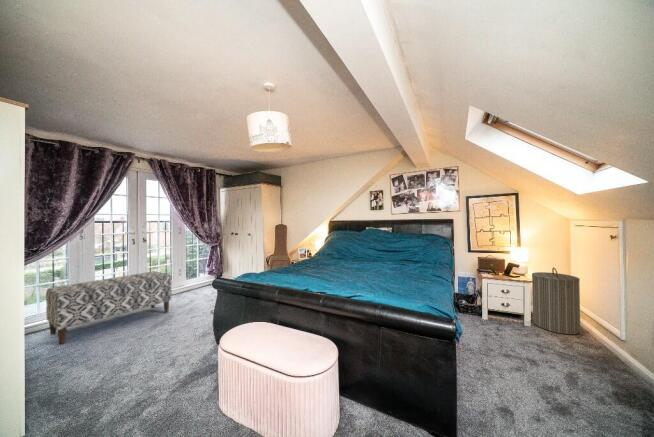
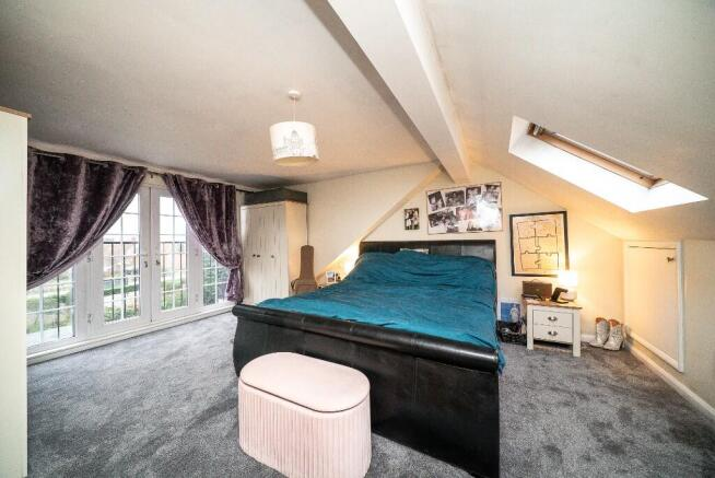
- laundry hamper [531,267,581,335]
- bench [45,270,173,345]
